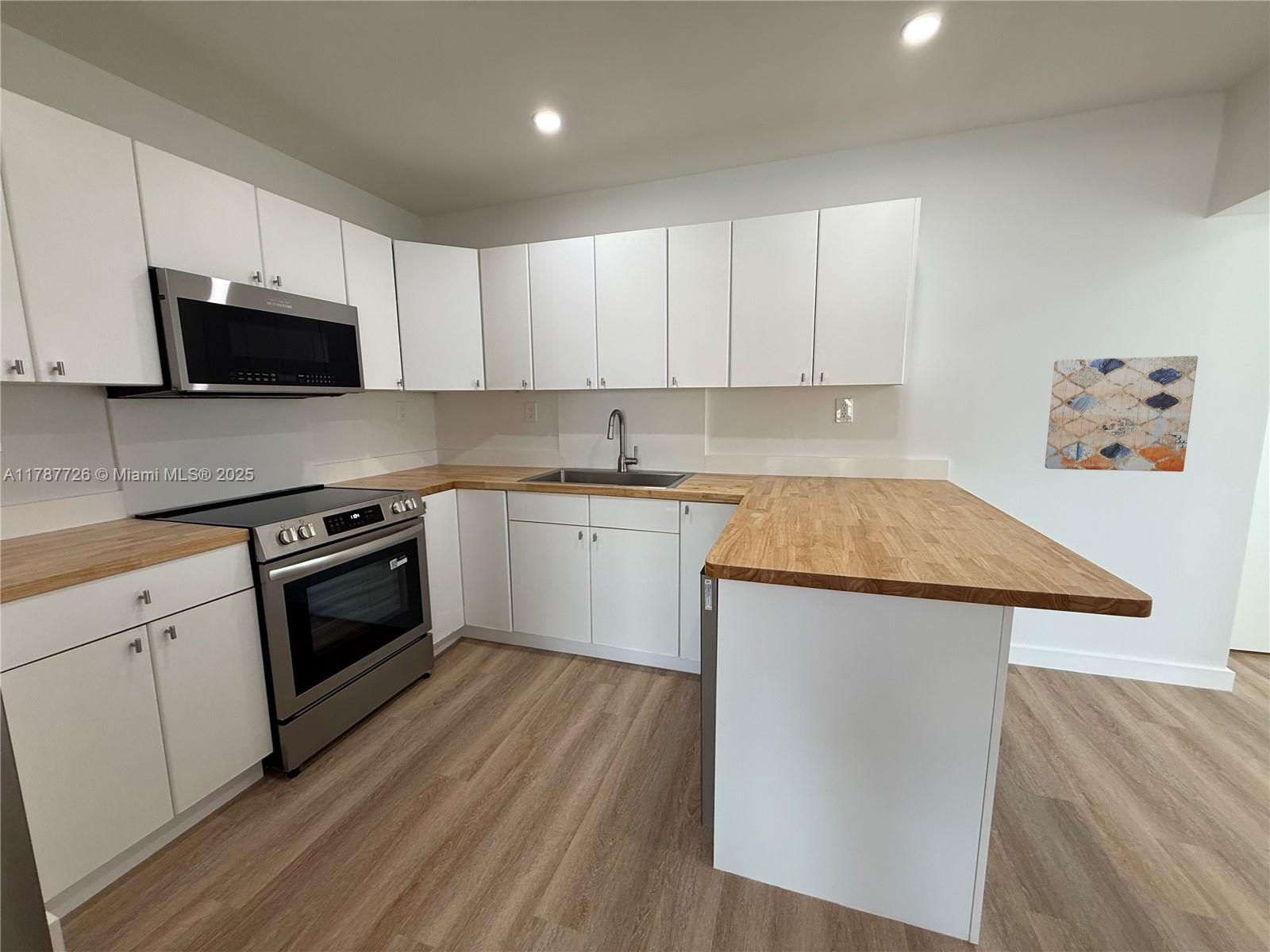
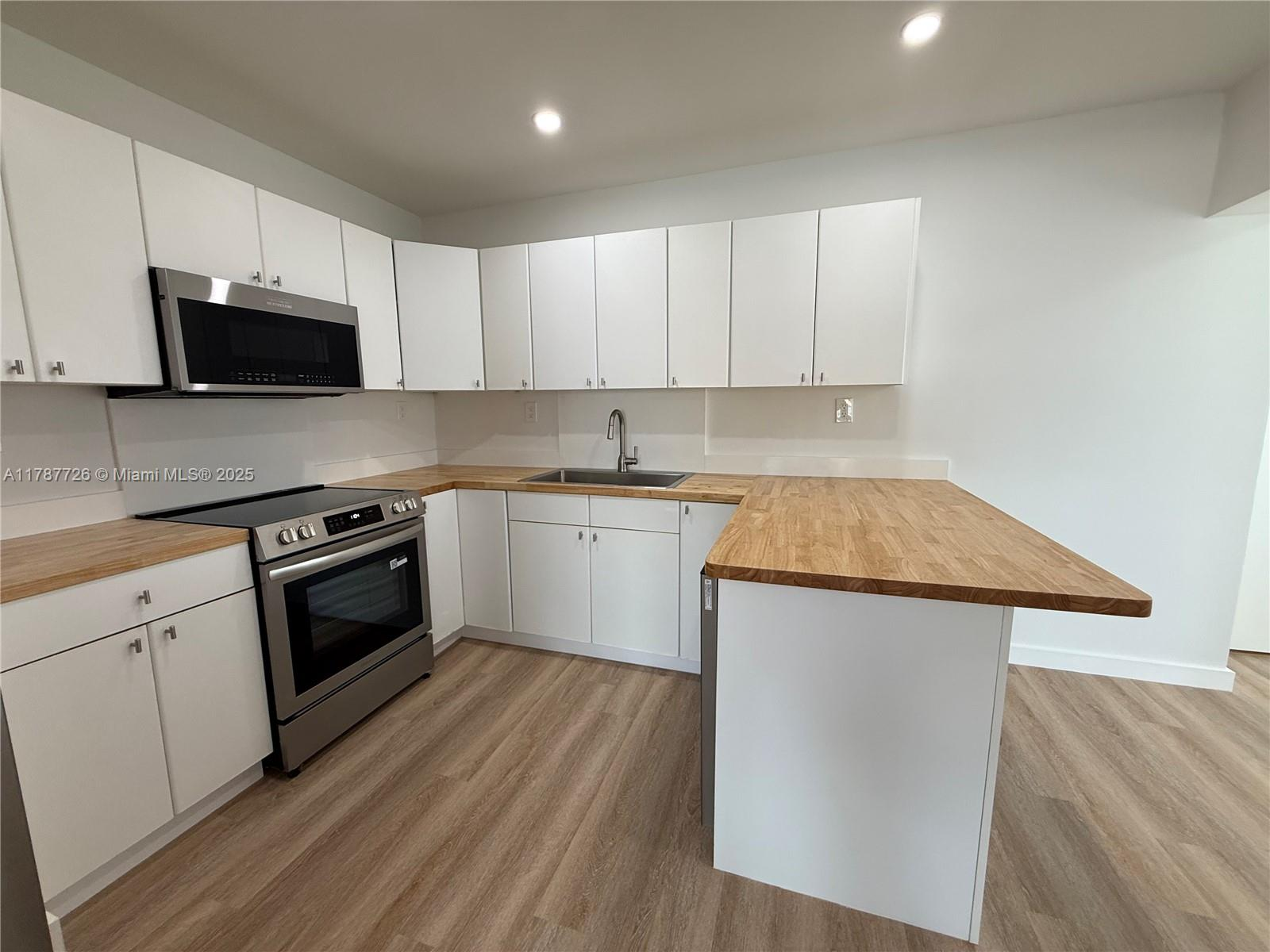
- wall art [1044,355,1199,472]
